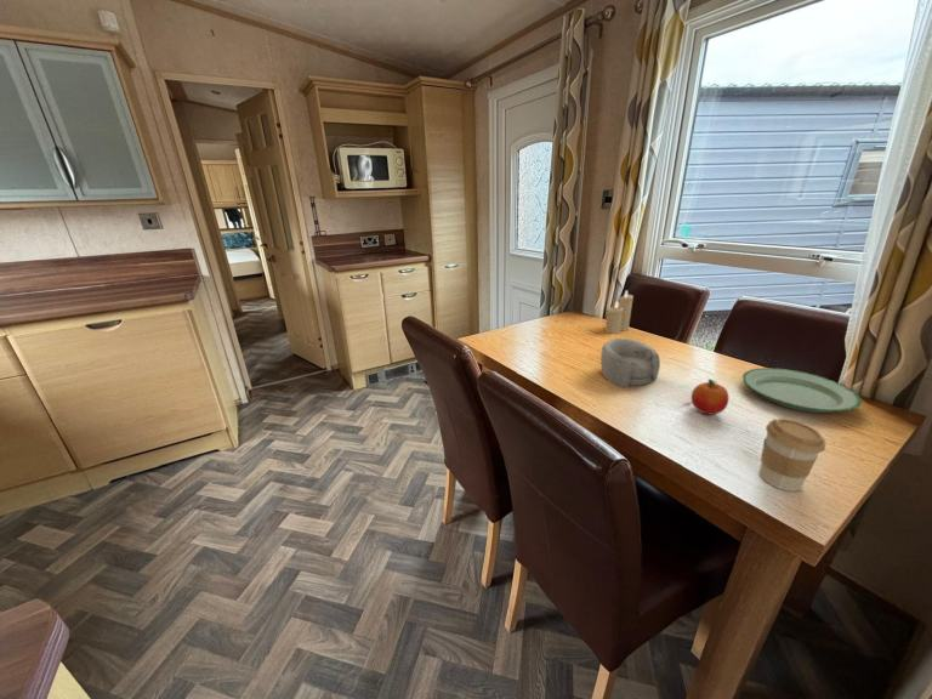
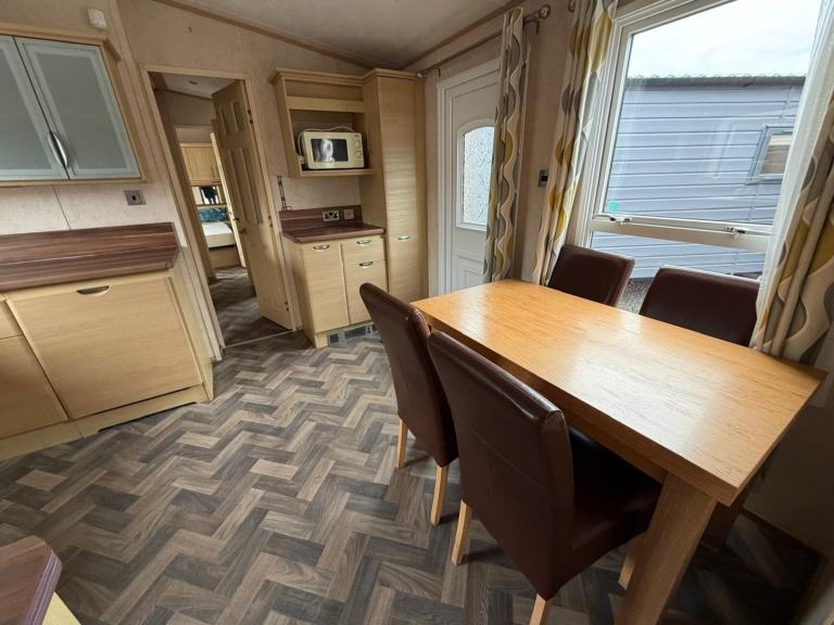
- coffee cup [758,417,828,493]
- fruit [691,379,731,415]
- plate [741,366,863,414]
- candle [604,289,635,335]
- decorative bowl [599,337,661,388]
